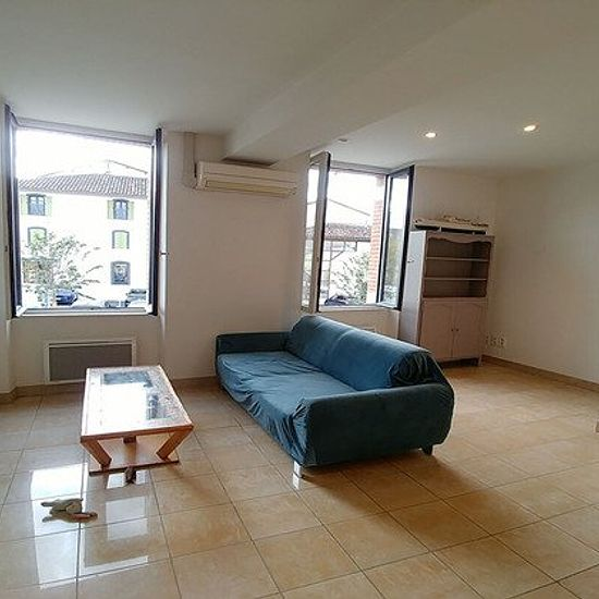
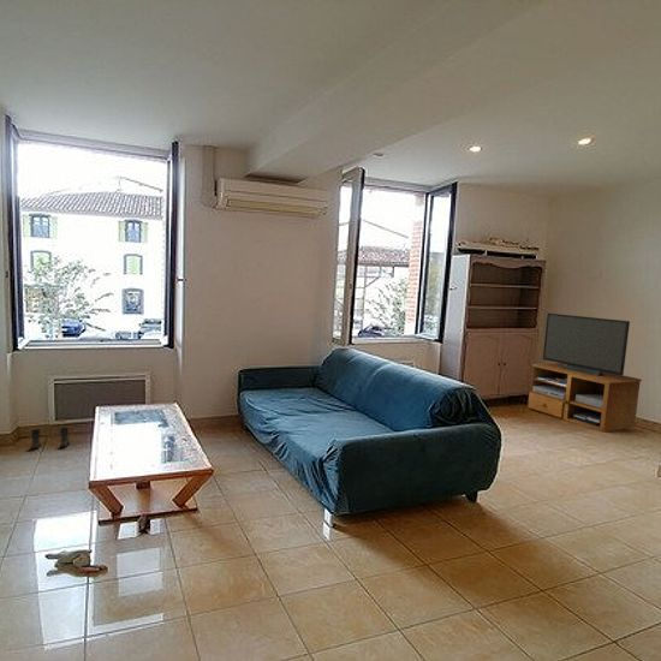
+ tv stand [526,312,643,434]
+ boots [30,427,71,449]
